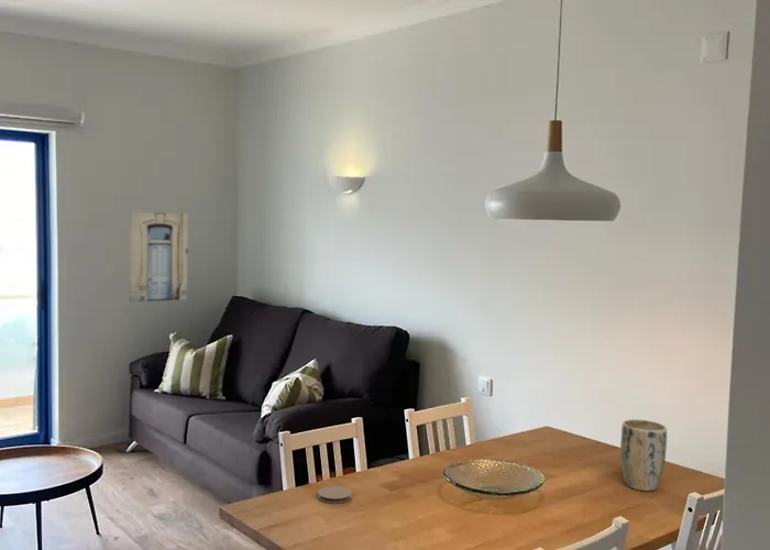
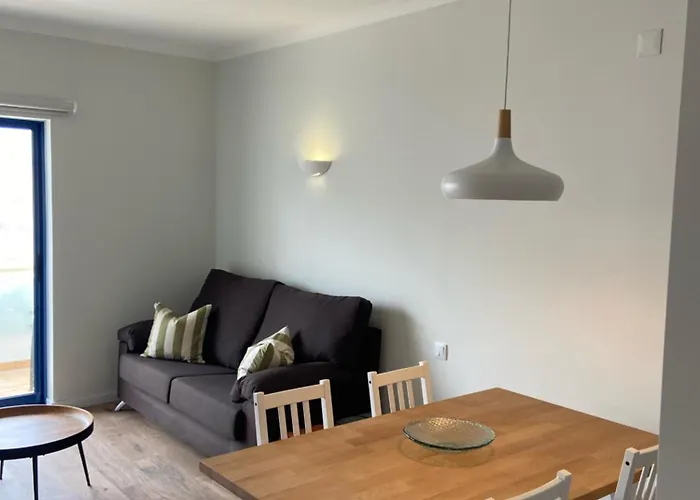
- wall art [128,211,189,304]
- plant pot [619,418,668,492]
- coaster [317,485,353,505]
